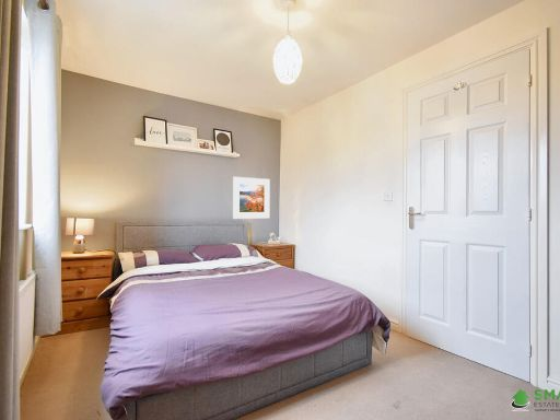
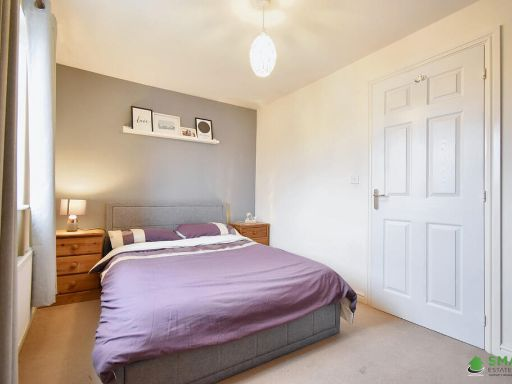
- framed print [232,176,271,220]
